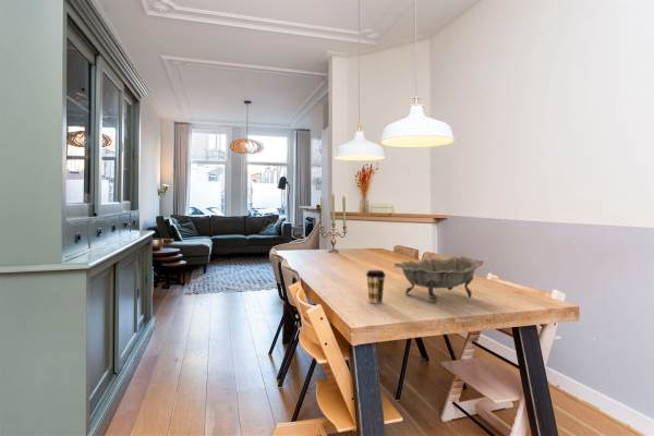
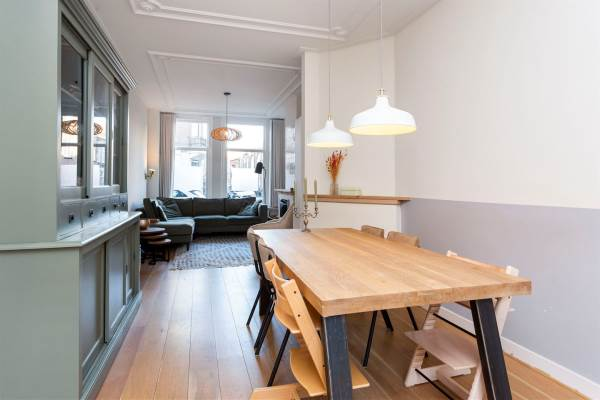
- coffee cup [365,269,387,304]
- decorative bowl [392,256,485,303]
